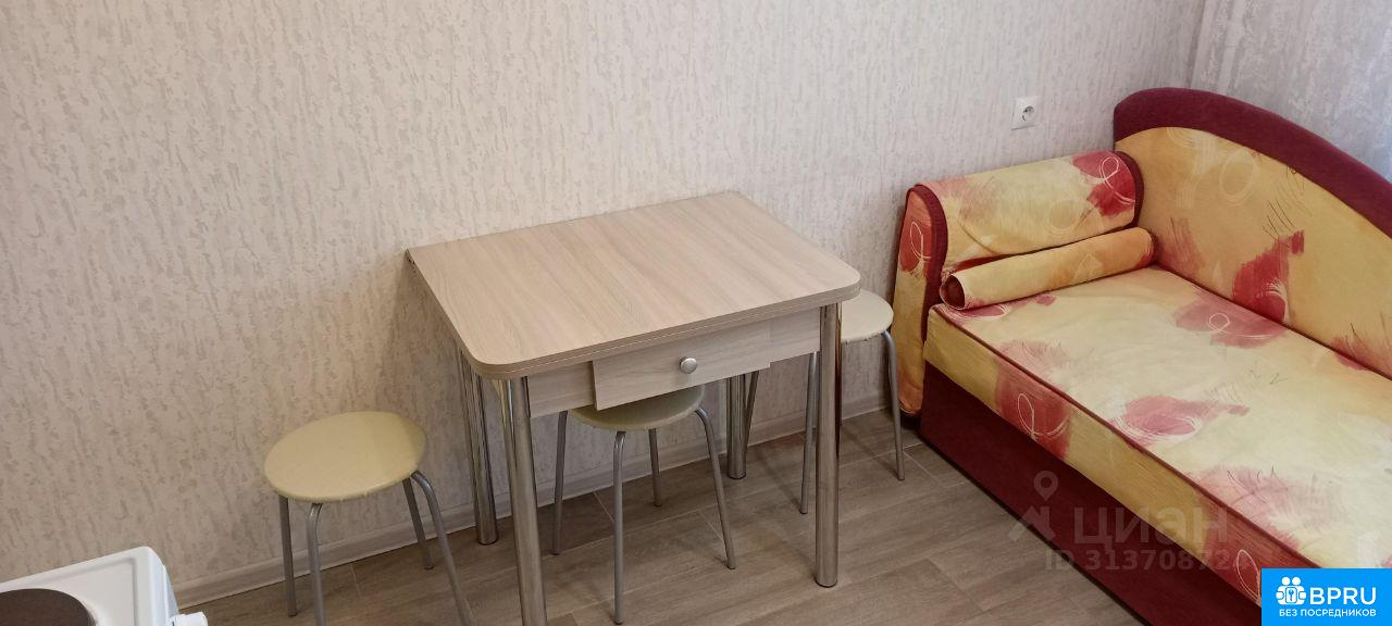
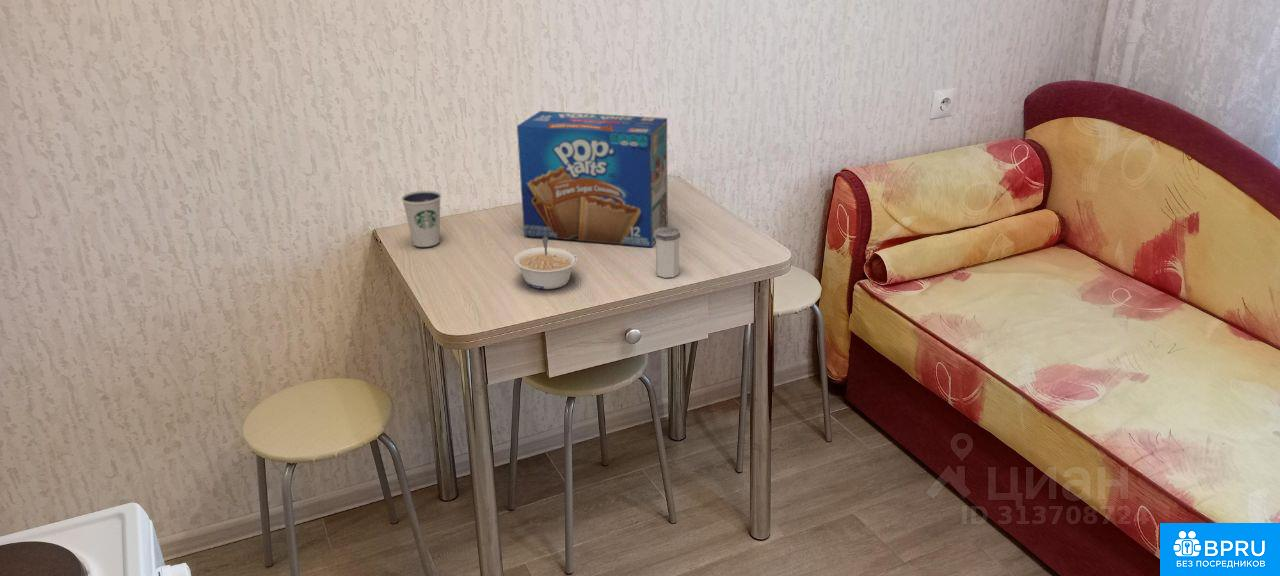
+ salt shaker [655,227,681,279]
+ dixie cup [401,190,442,248]
+ toaster pastry box [516,110,668,248]
+ legume [513,237,578,290]
